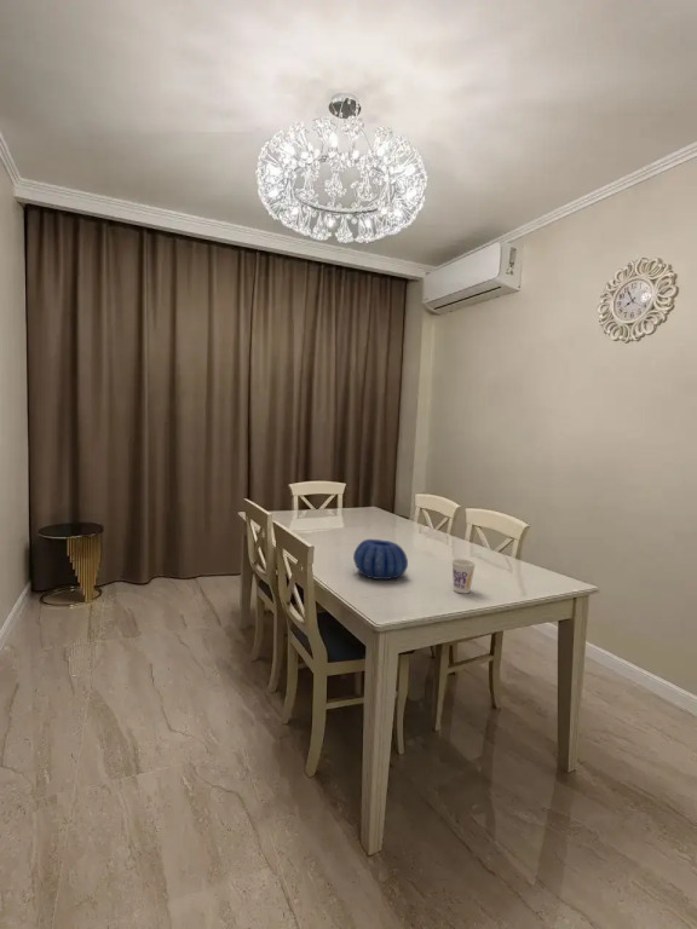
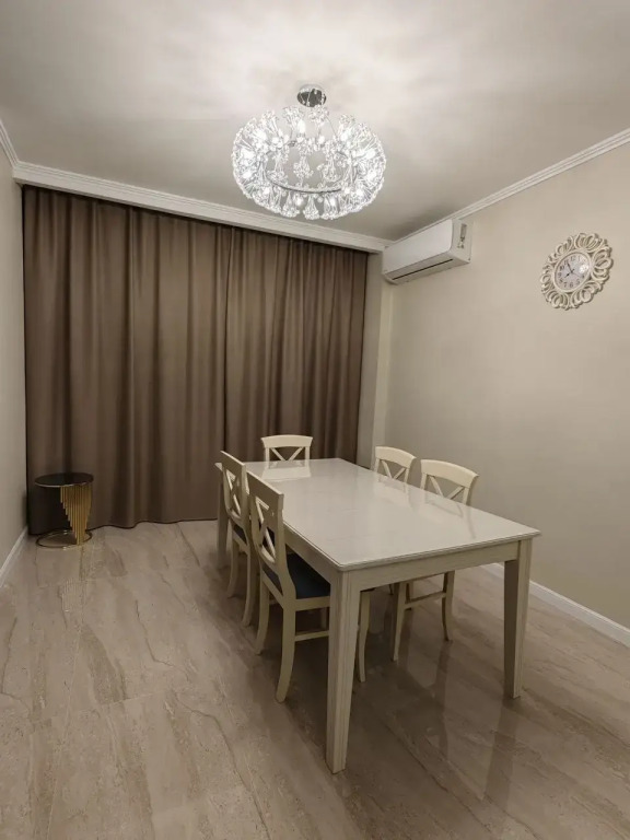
- cup [450,558,477,594]
- decorative bowl [352,538,409,581]
